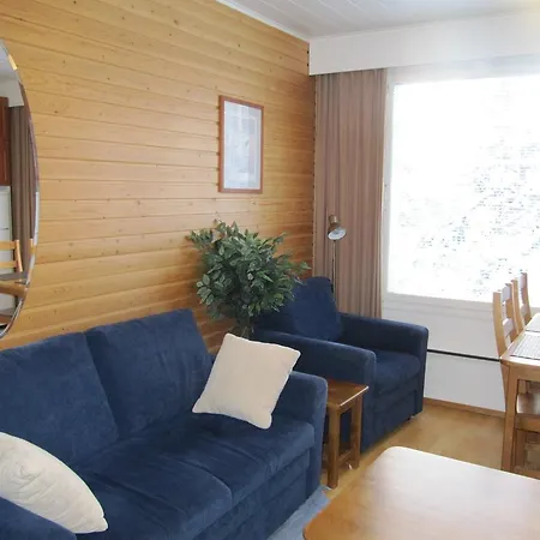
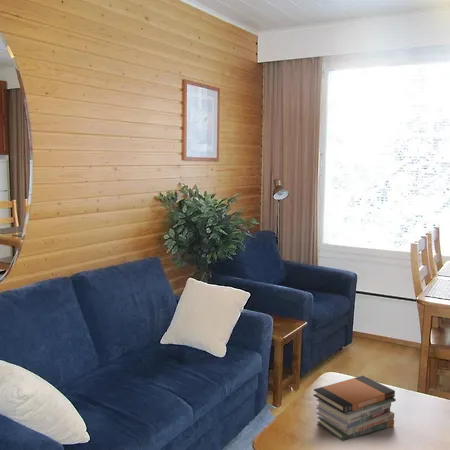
+ book stack [312,375,397,442]
